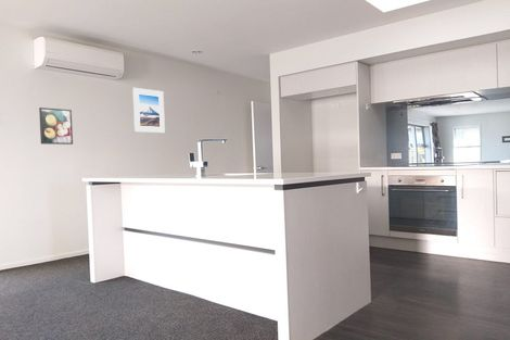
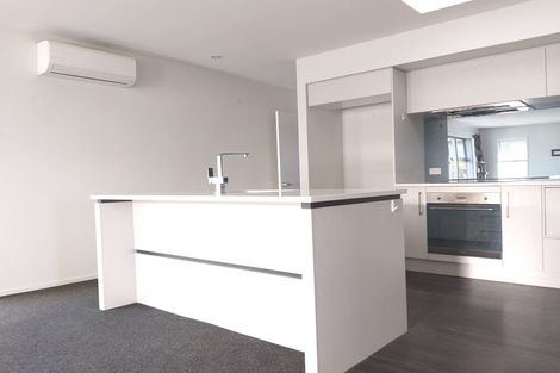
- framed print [131,87,166,134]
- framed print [38,106,74,146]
